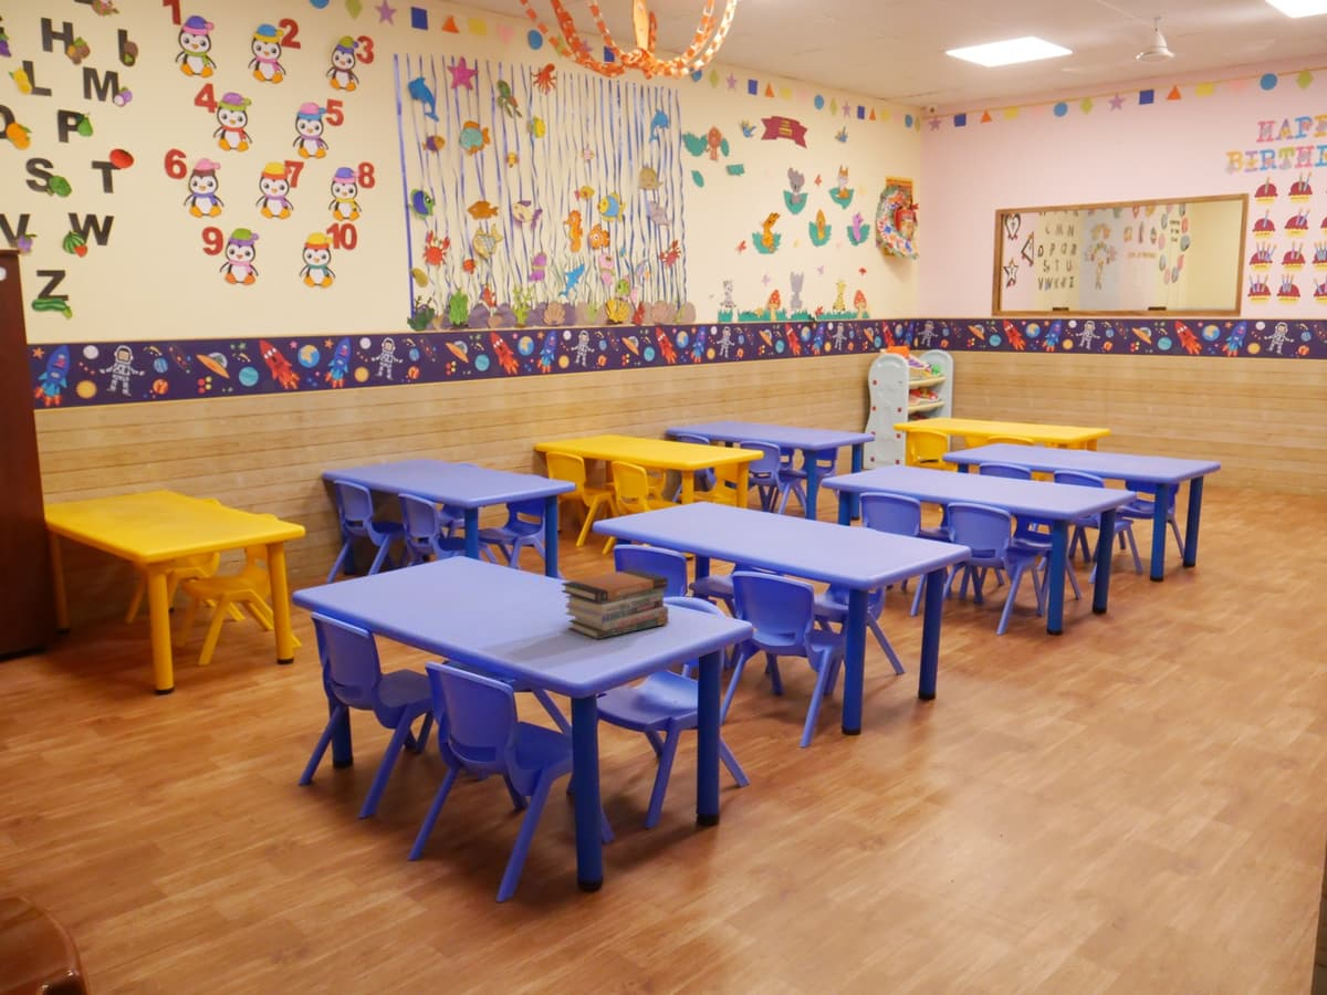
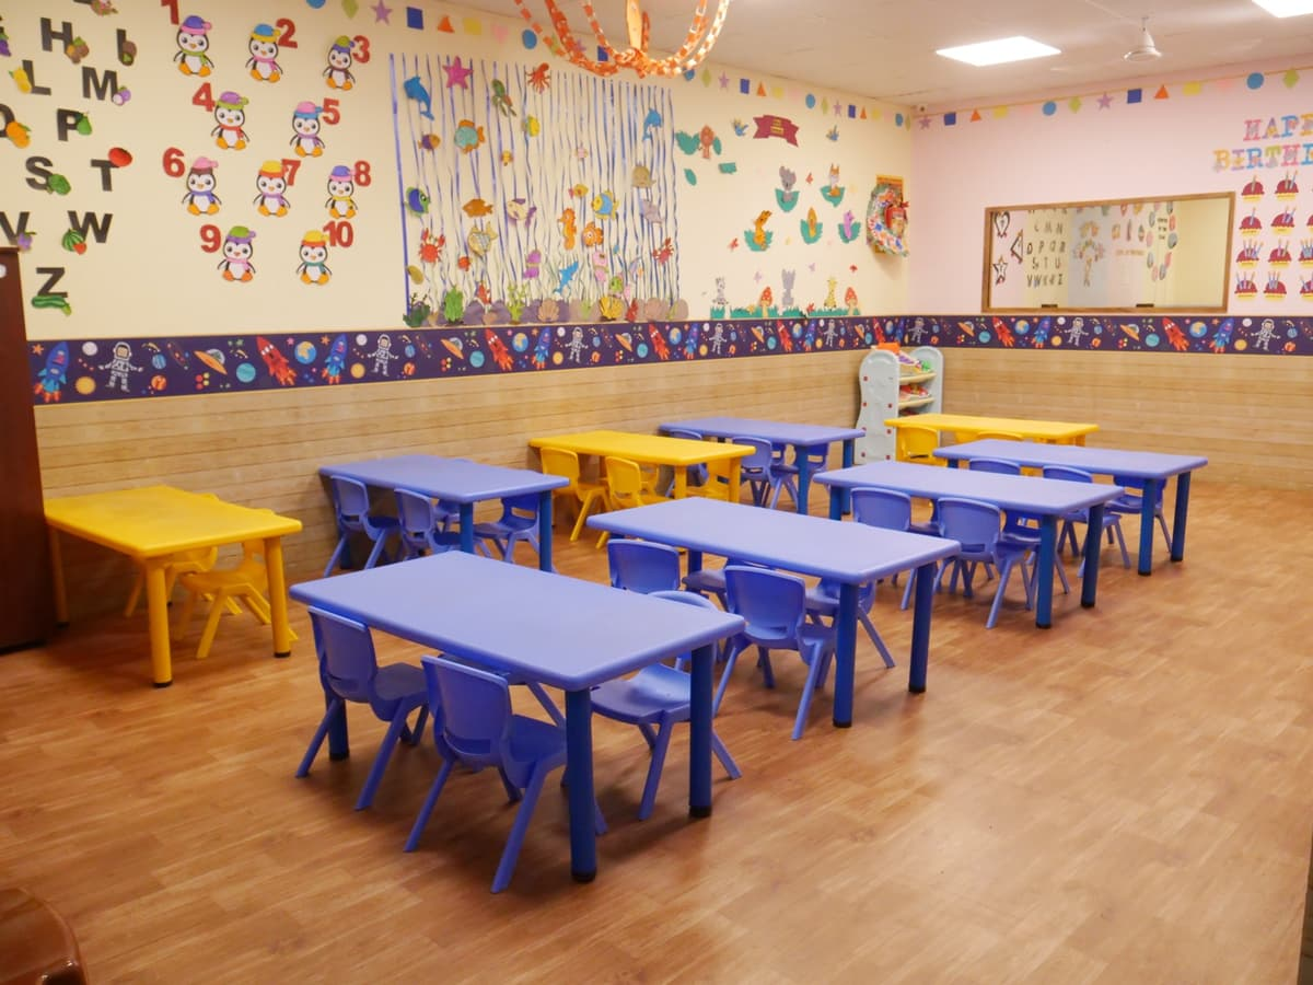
- book stack [561,568,669,640]
